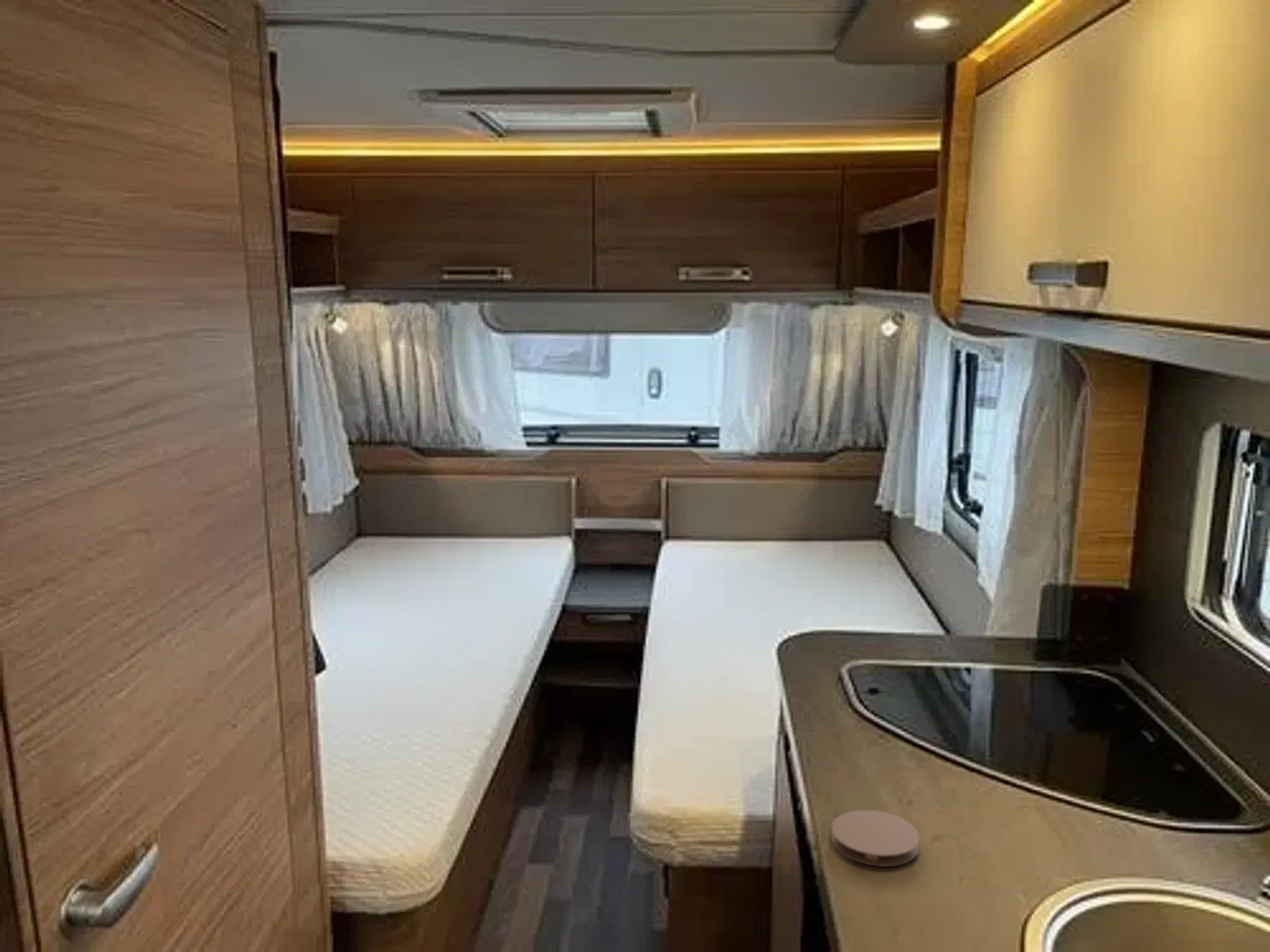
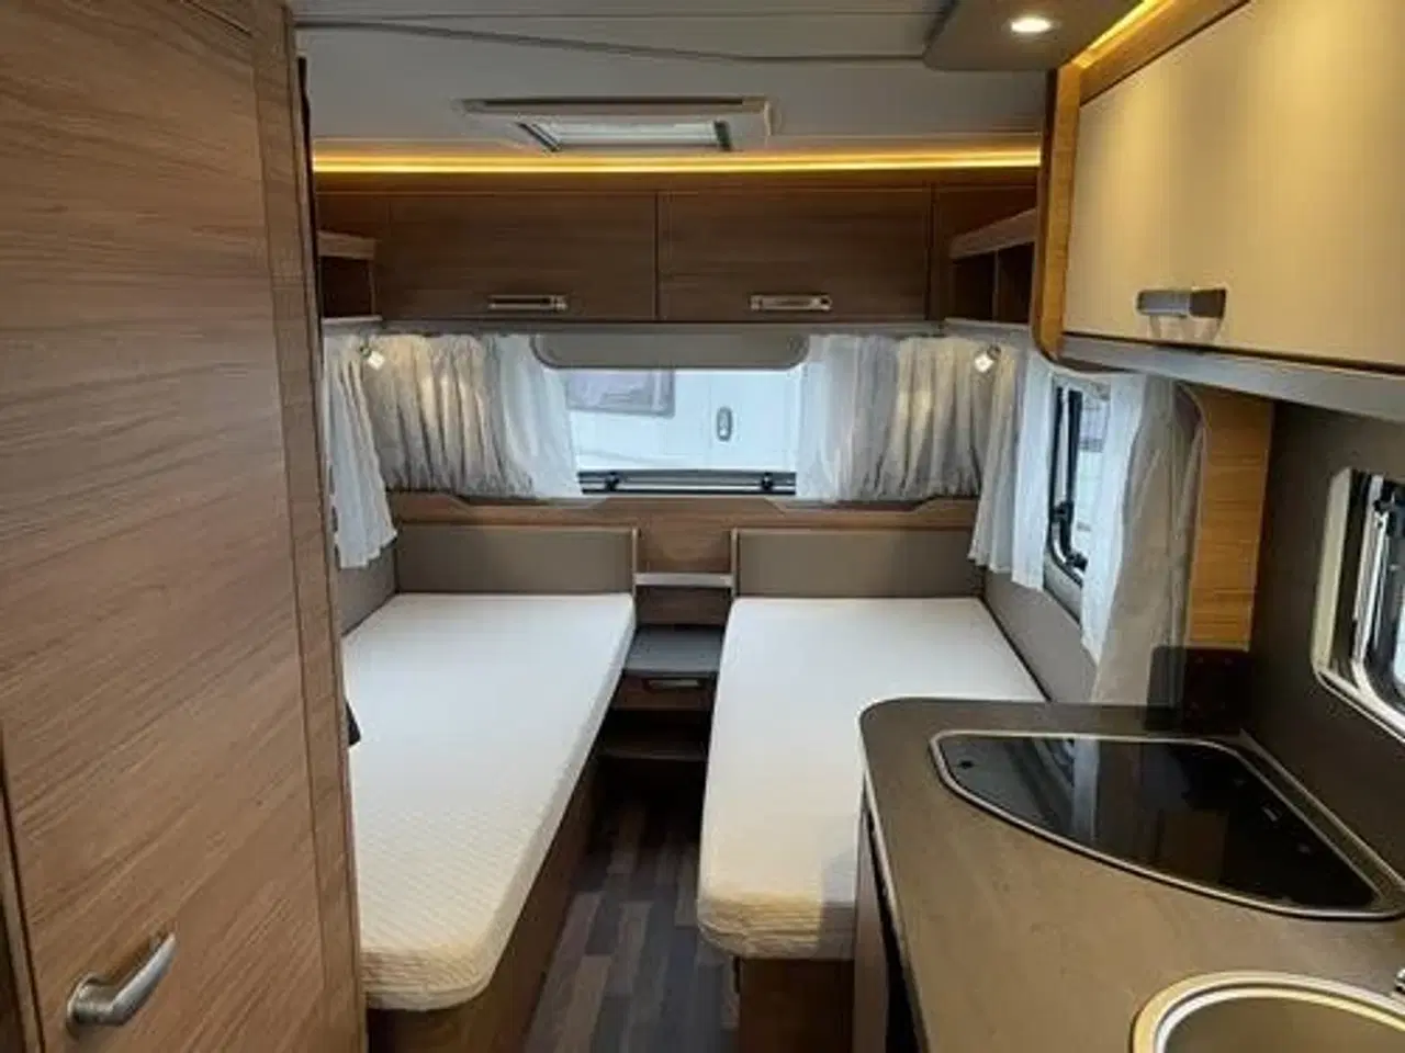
- coaster [830,809,921,868]
